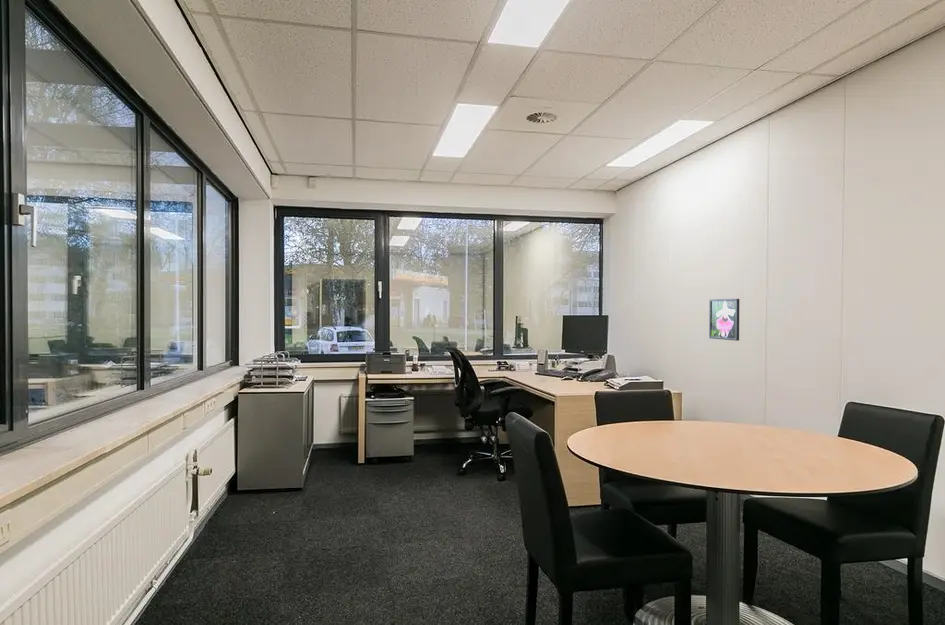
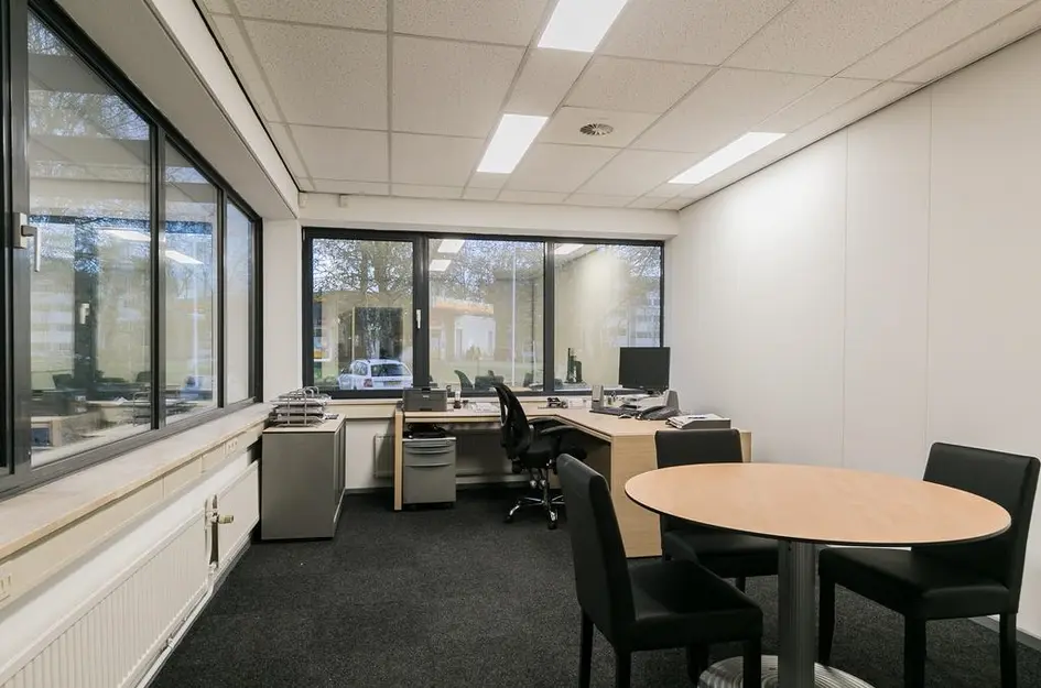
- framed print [708,298,740,342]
